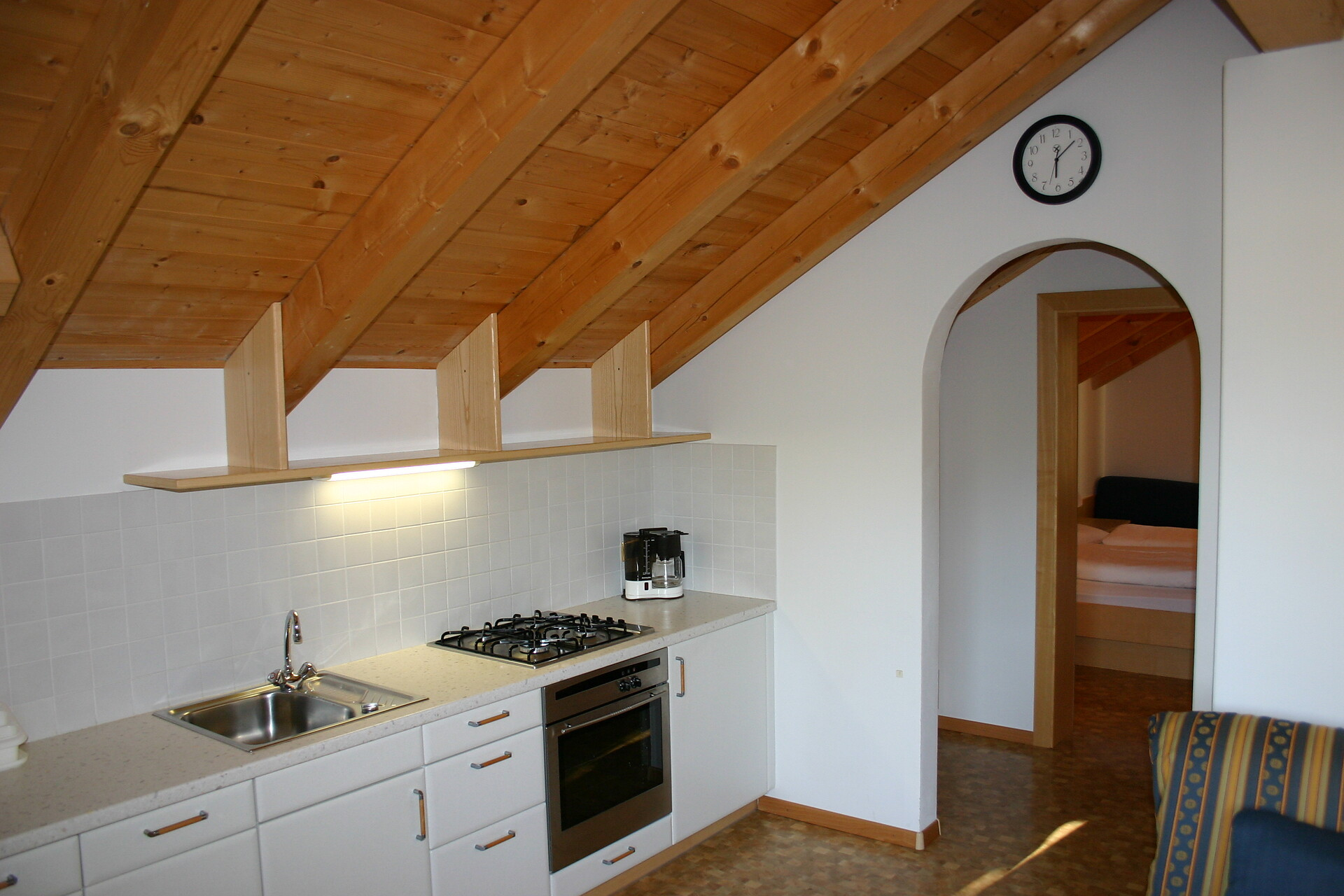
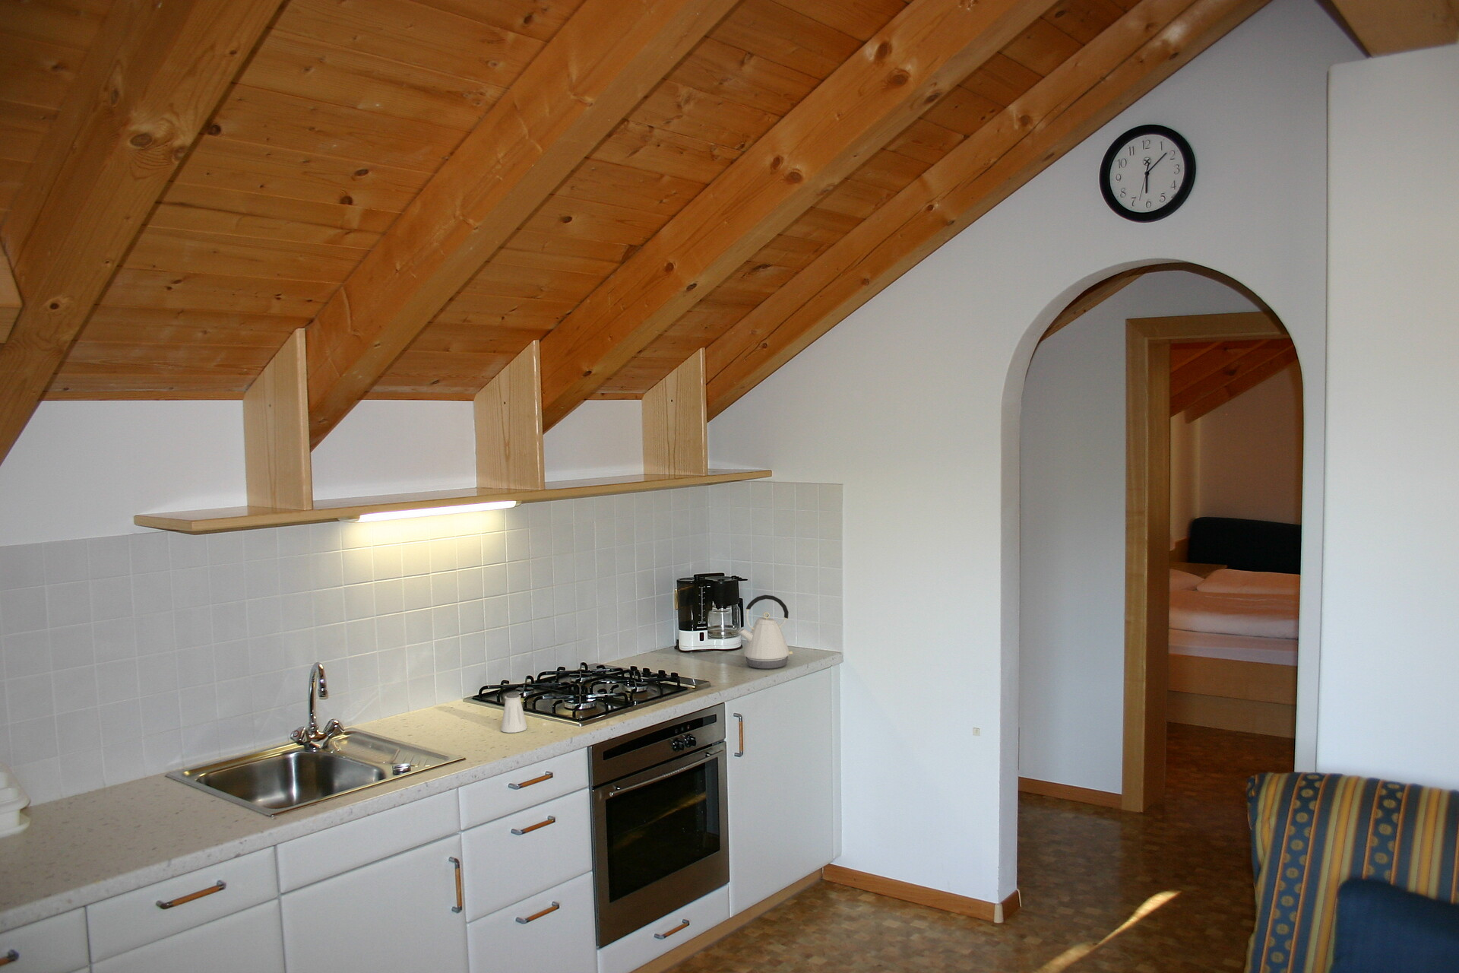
+ kettle [737,594,794,670]
+ saltshaker [500,692,528,733]
